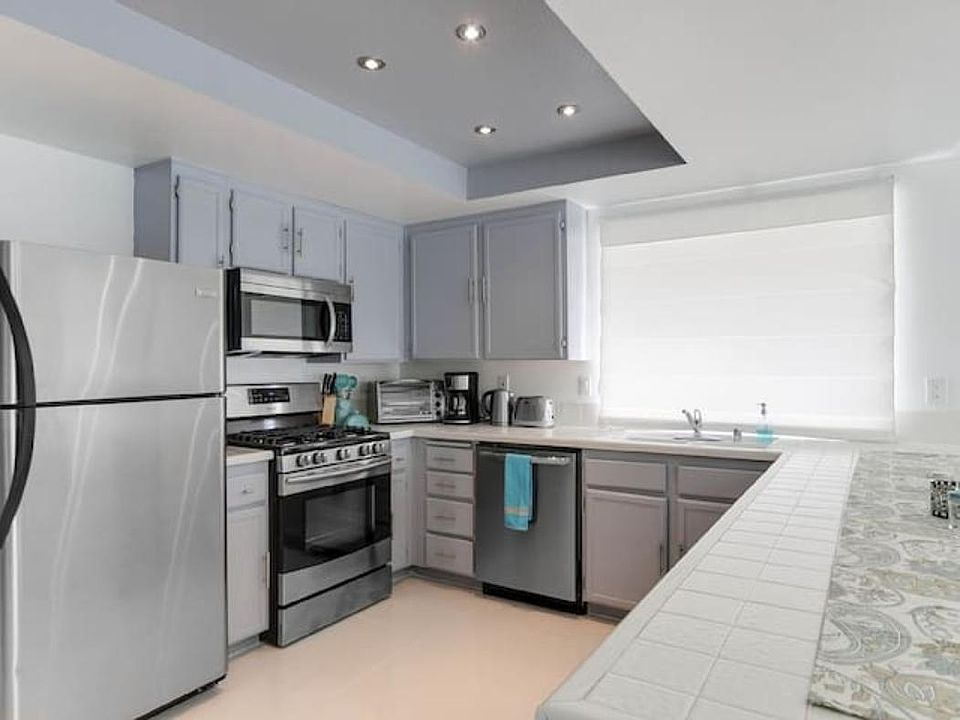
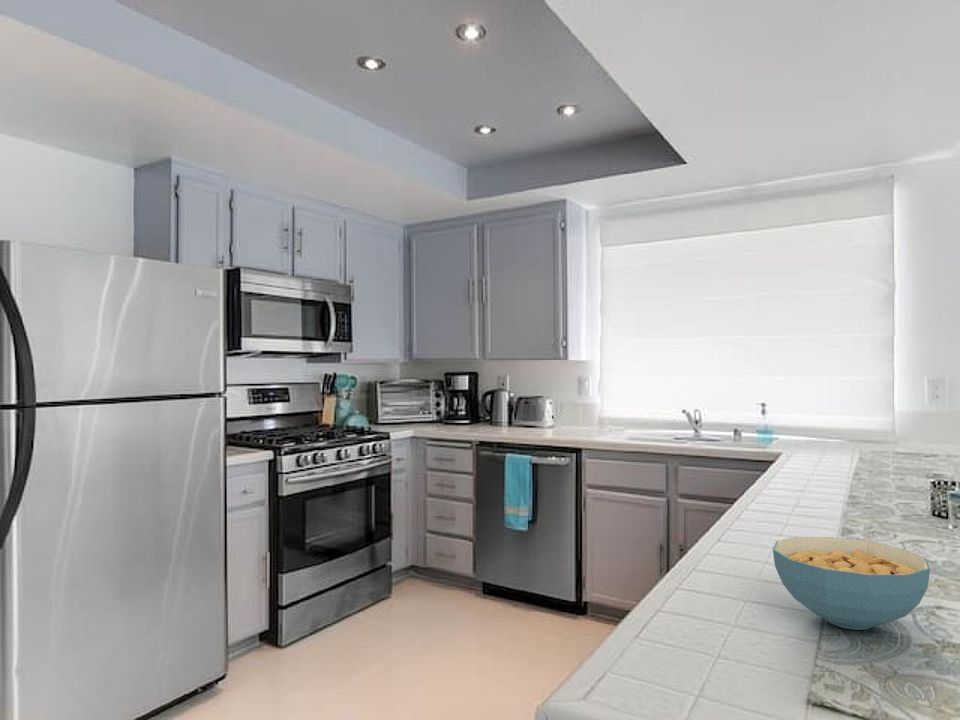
+ cereal bowl [772,536,931,631]
